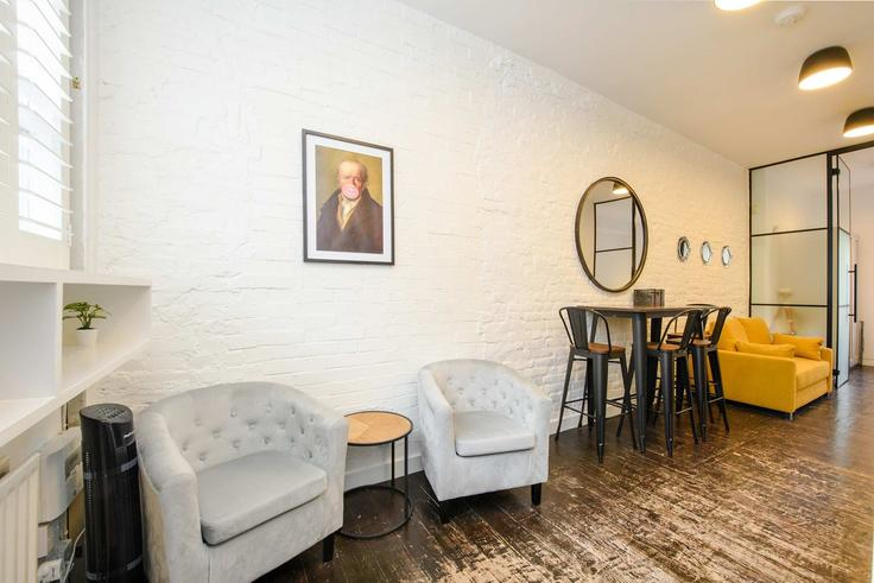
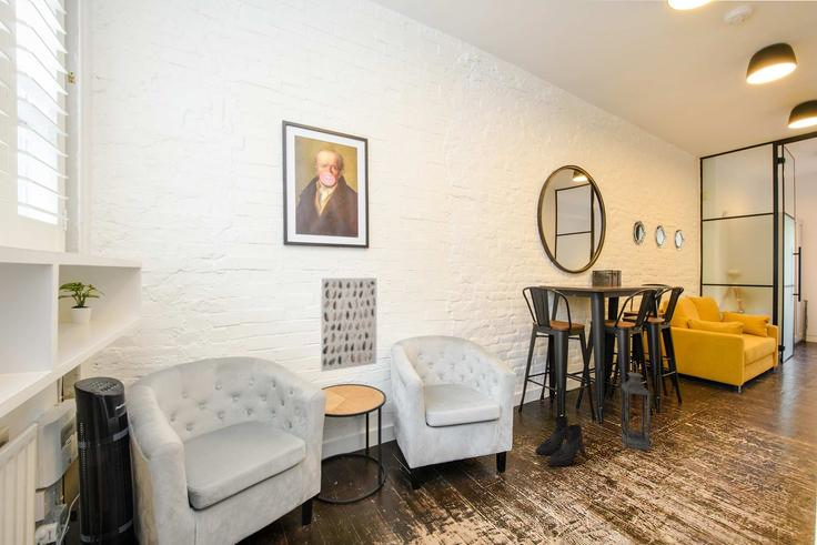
+ boots [534,415,587,467]
+ lantern [621,360,652,452]
+ wall art [319,276,377,373]
